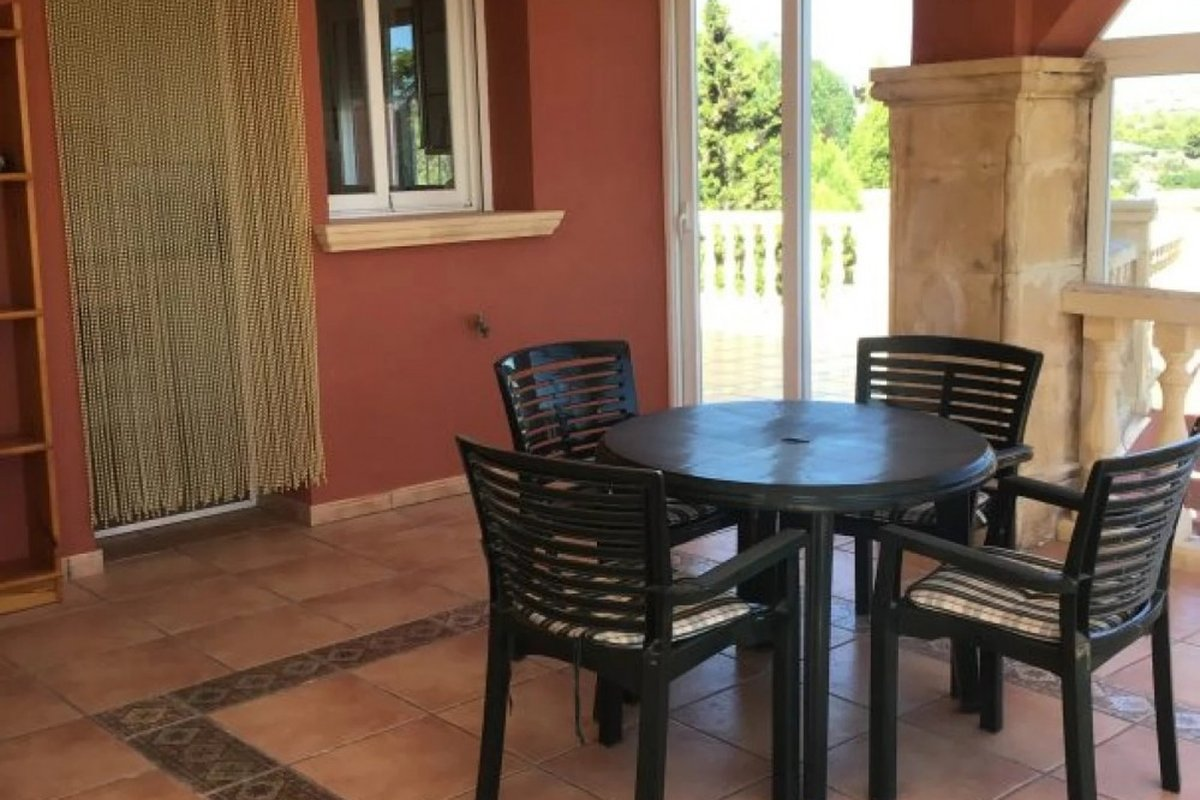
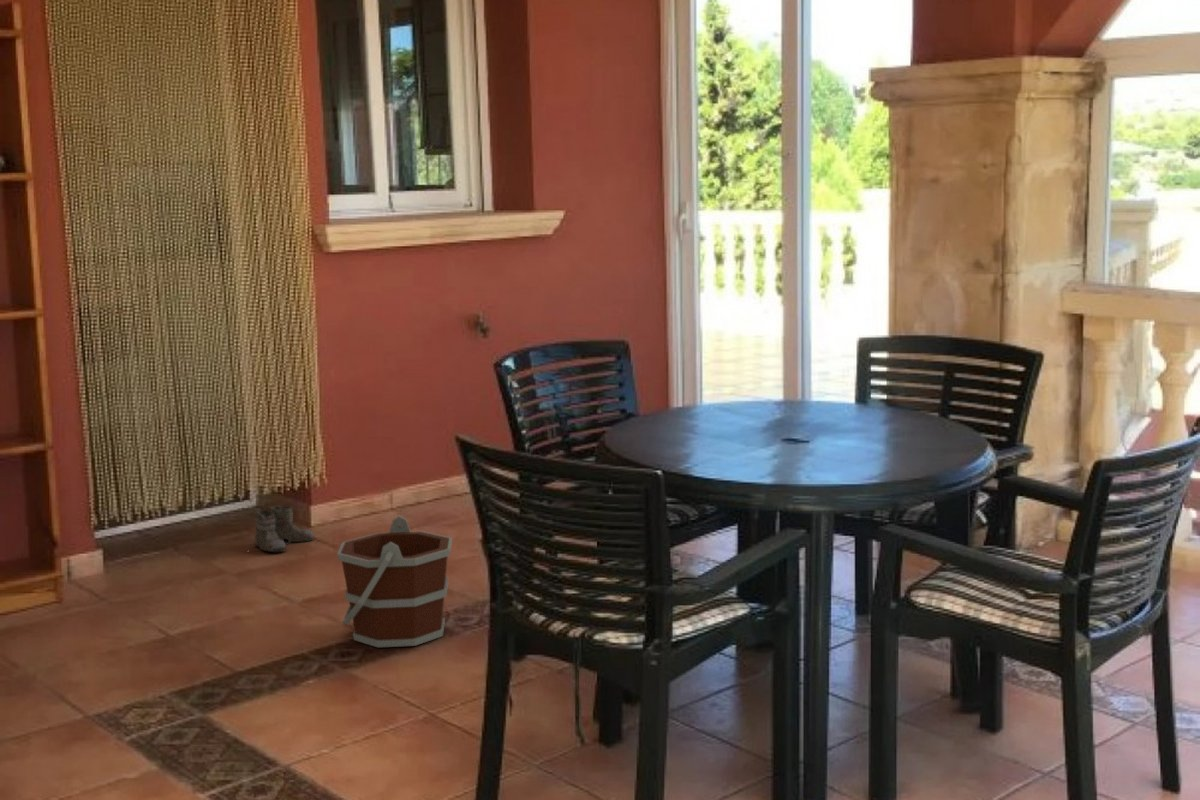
+ boots [250,505,315,553]
+ bucket [336,515,453,648]
